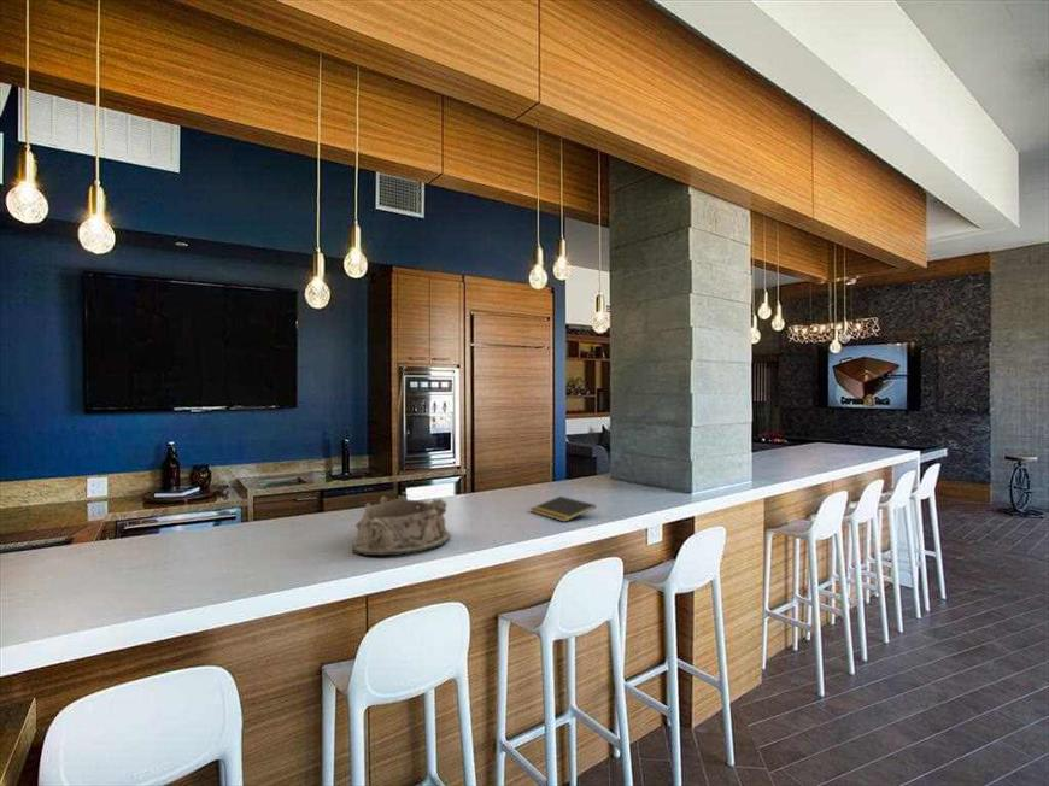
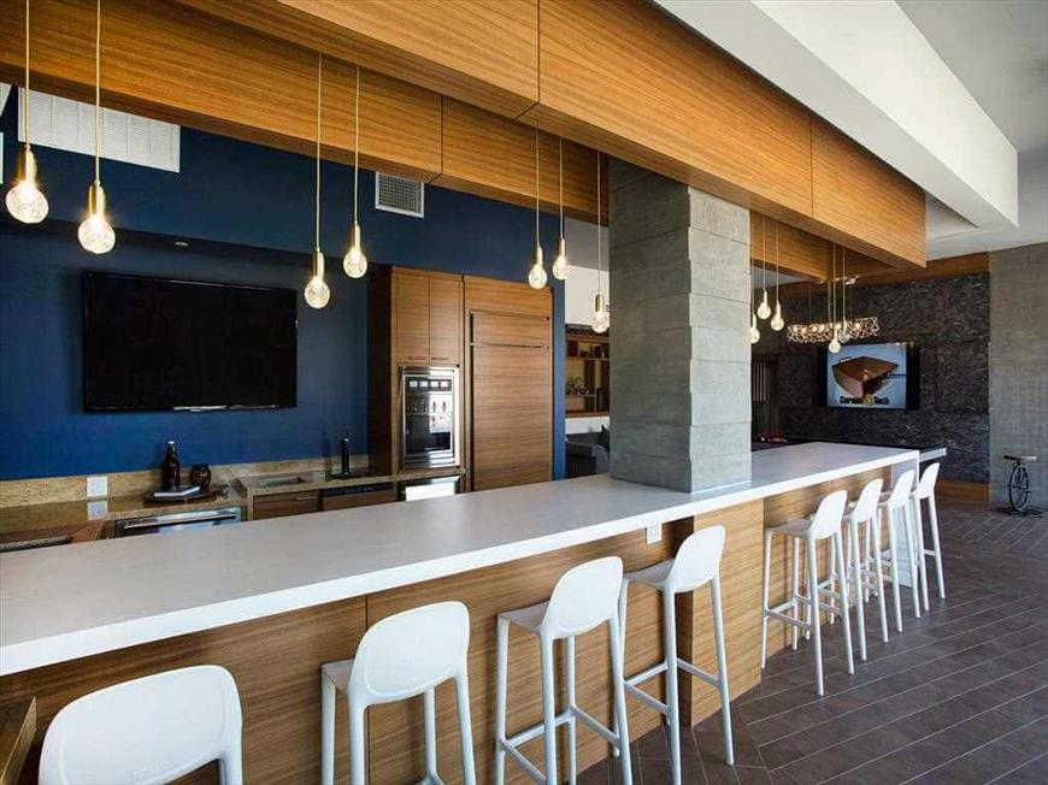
- notepad [529,495,597,523]
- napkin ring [351,494,452,557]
